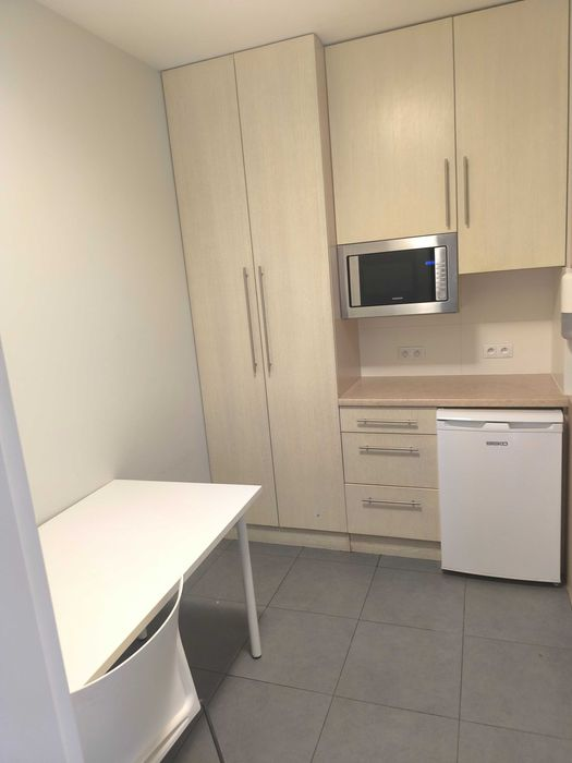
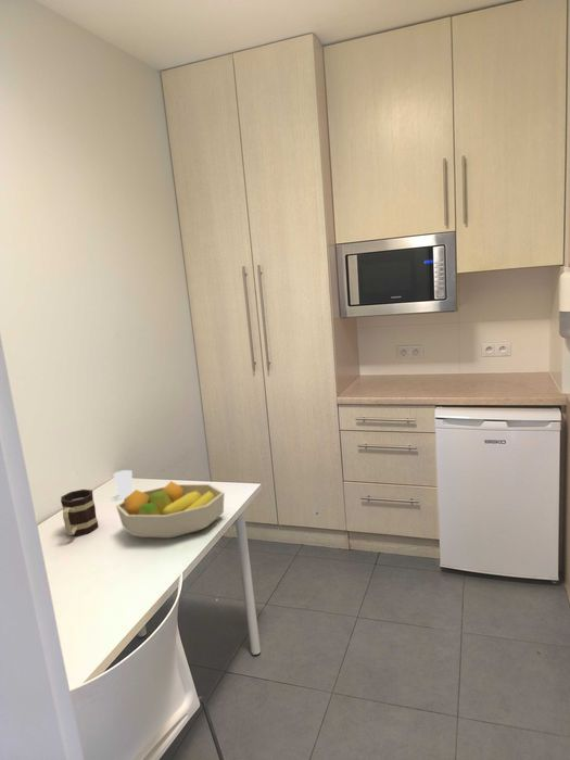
+ fruit bowl [115,480,226,540]
+ mug [60,489,99,537]
+ cup [112,469,134,501]
